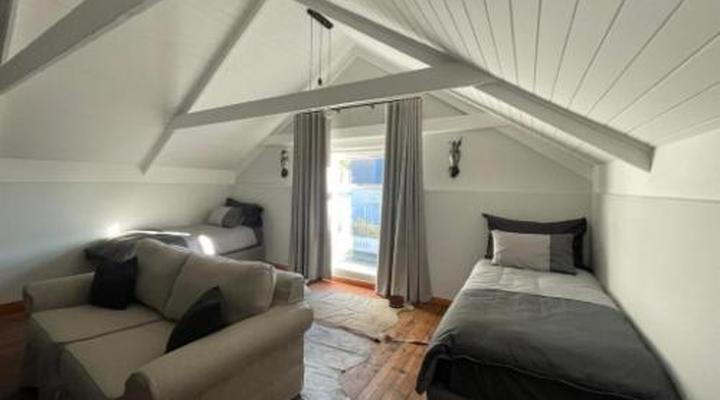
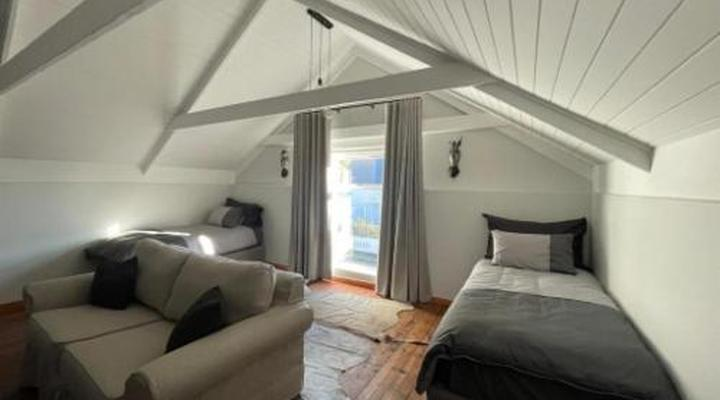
- basket [387,281,406,309]
